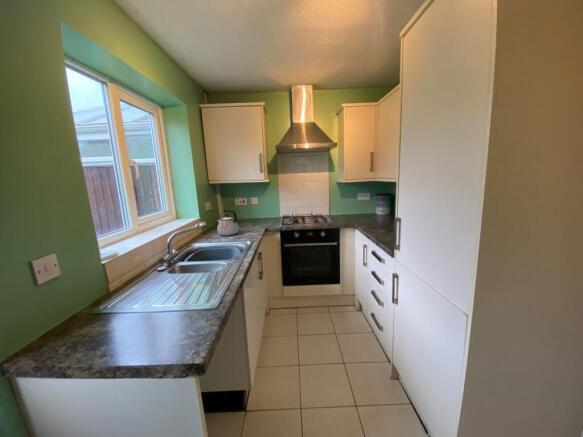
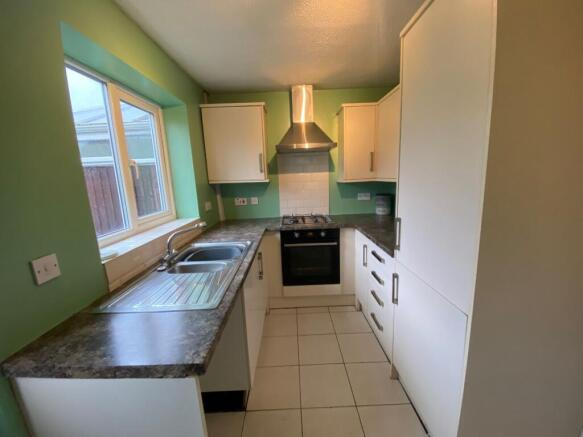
- kettle [216,209,240,236]
